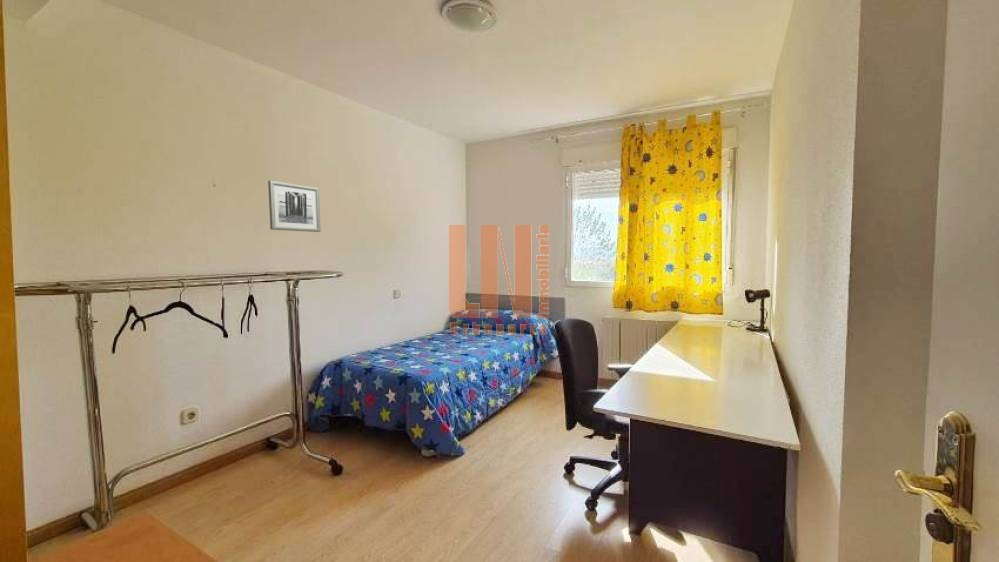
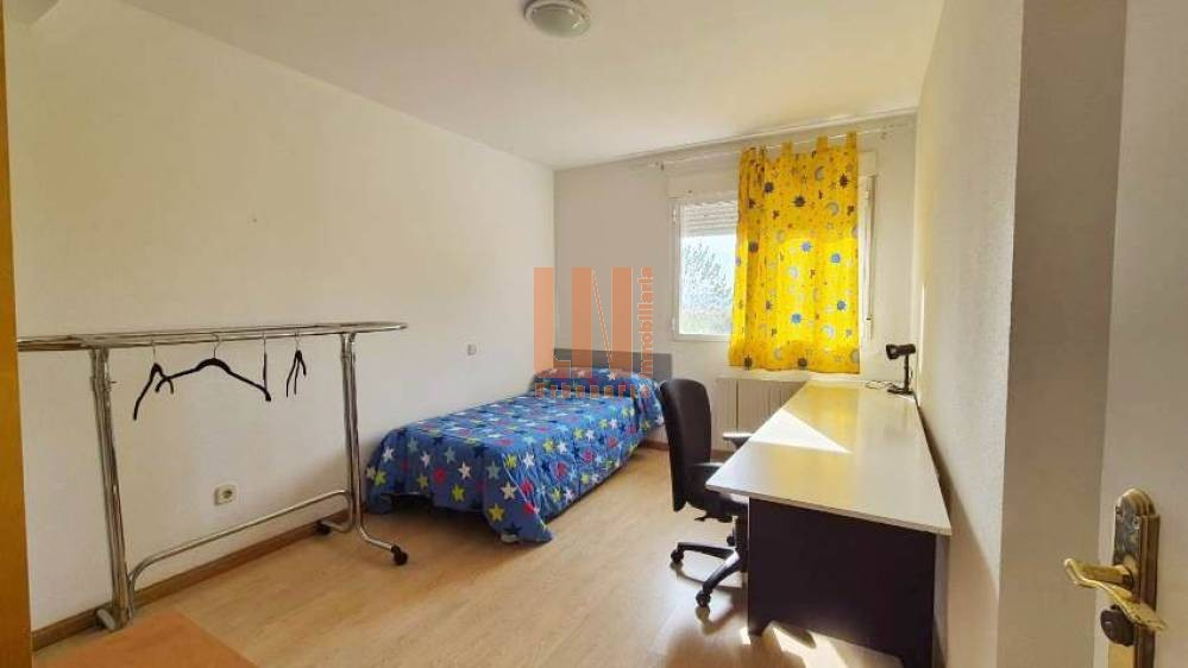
- wall art [267,180,322,233]
